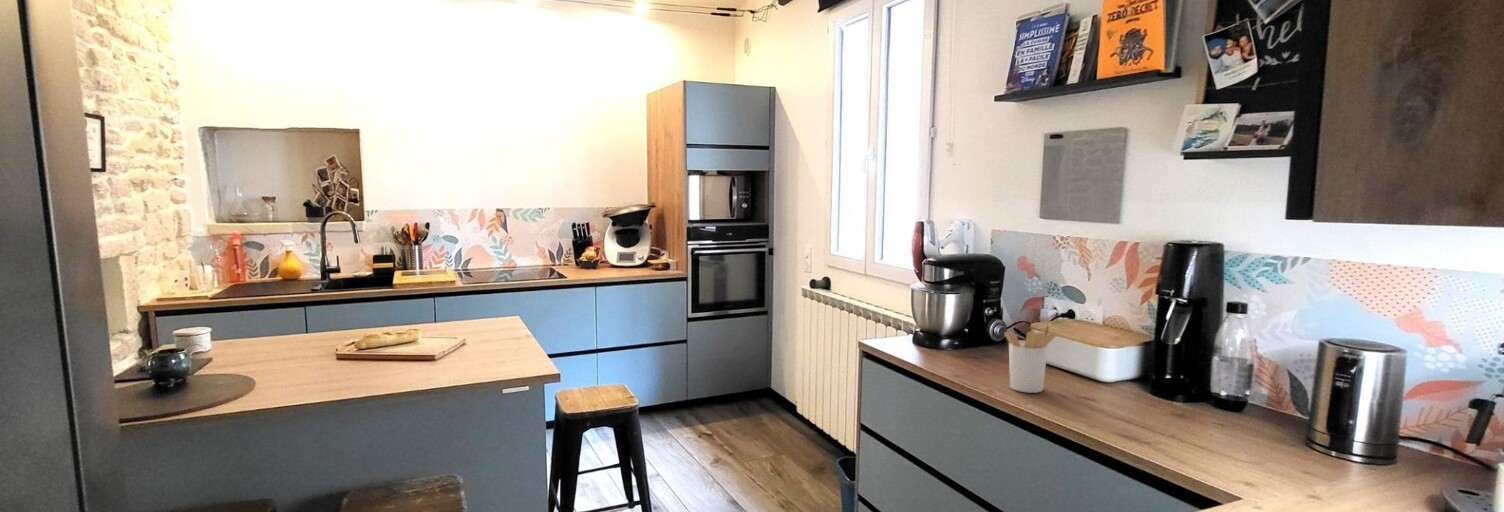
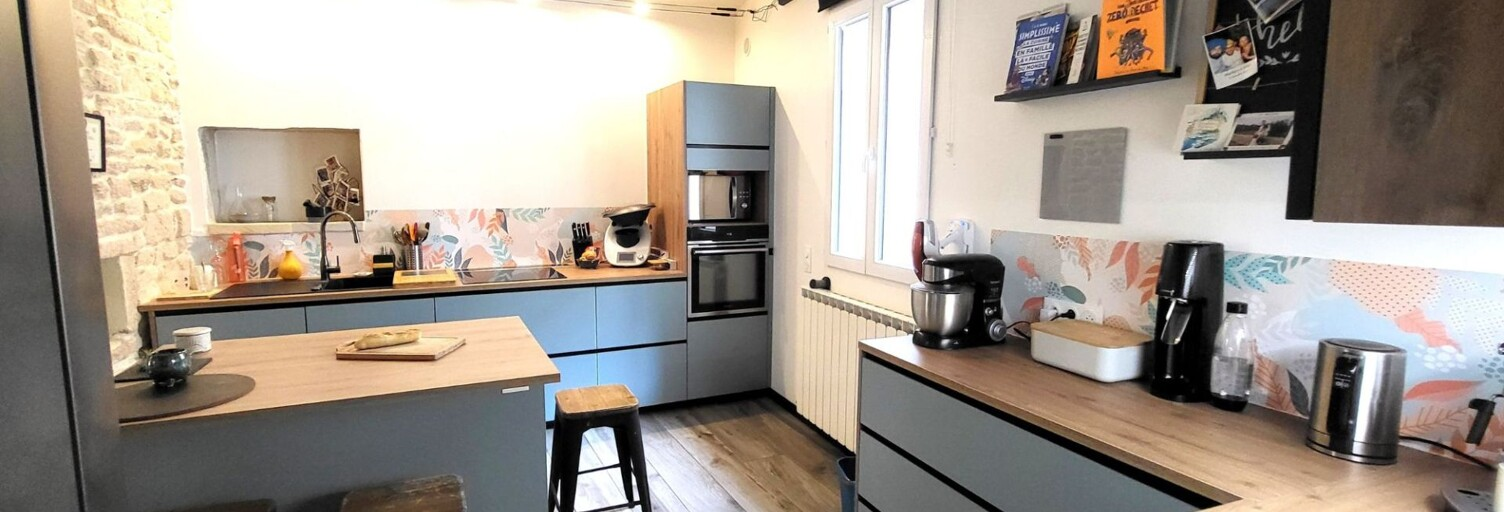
- utensil holder [1003,322,1058,394]
